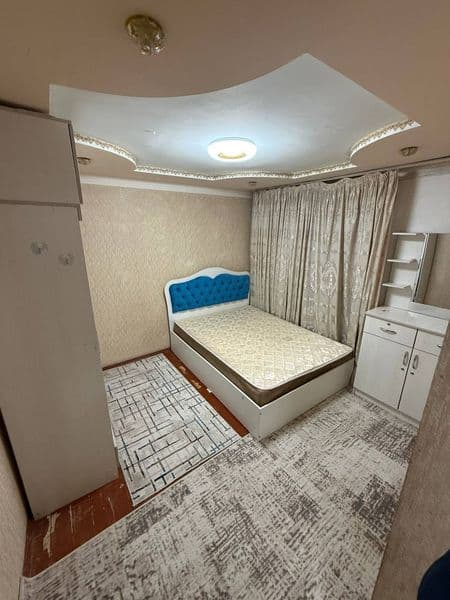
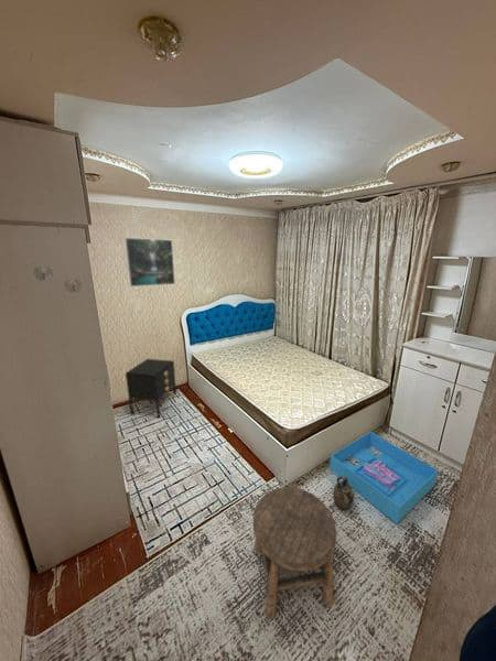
+ storage bin [328,431,440,524]
+ nightstand [125,358,177,419]
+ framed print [123,237,176,288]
+ ceramic jug [332,476,355,511]
+ stool [252,486,337,620]
